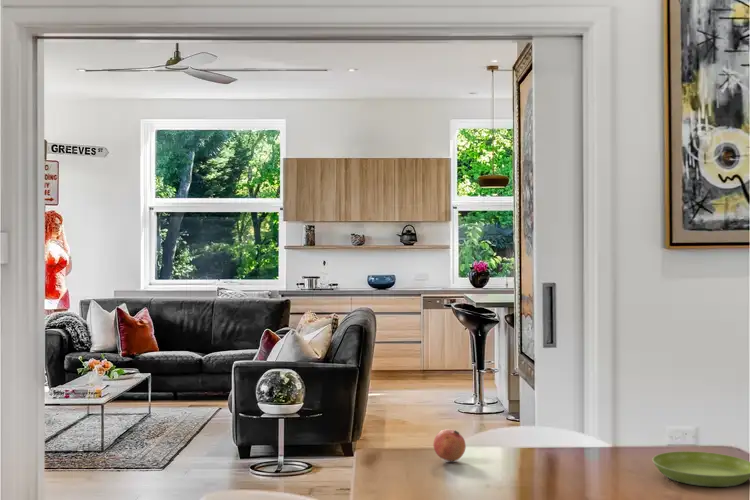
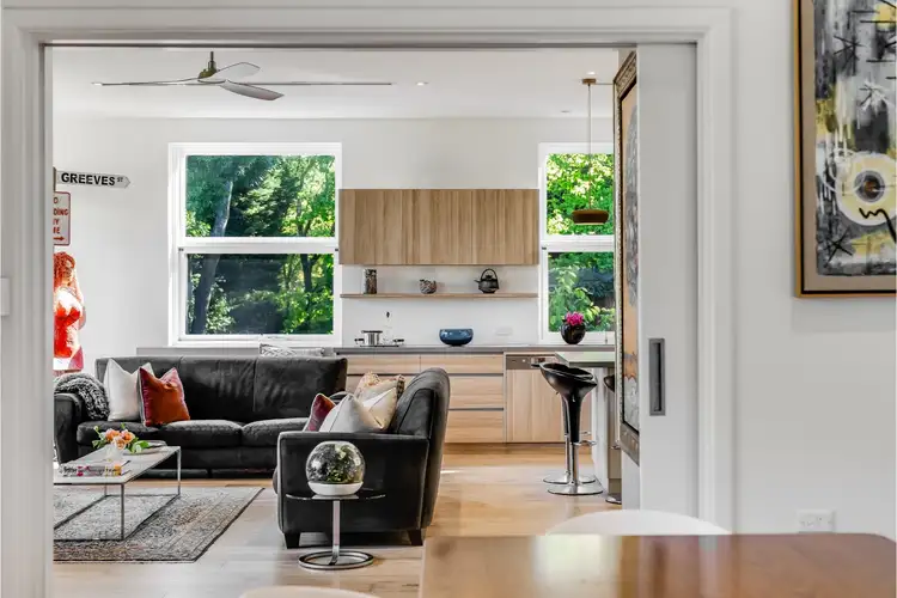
- pomegranate [432,428,467,462]
- saucer [651,450,750,488]
